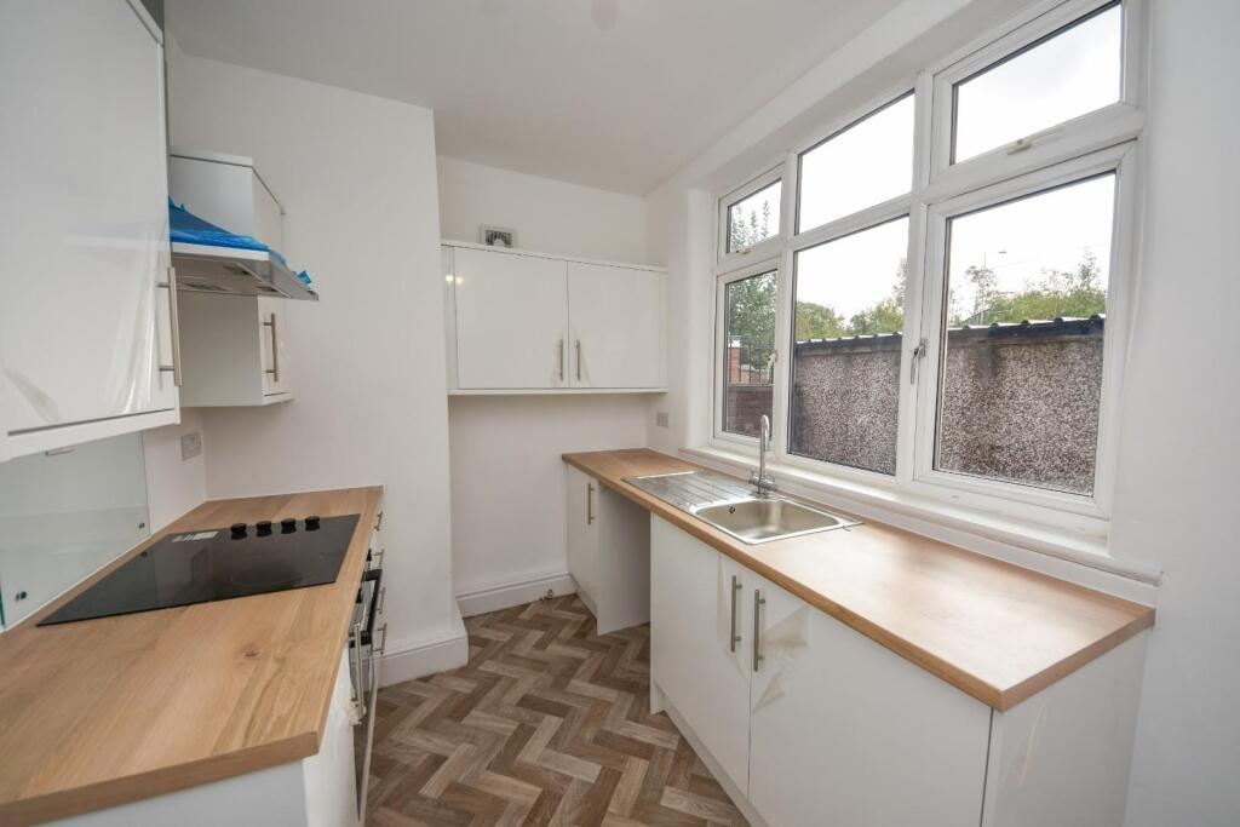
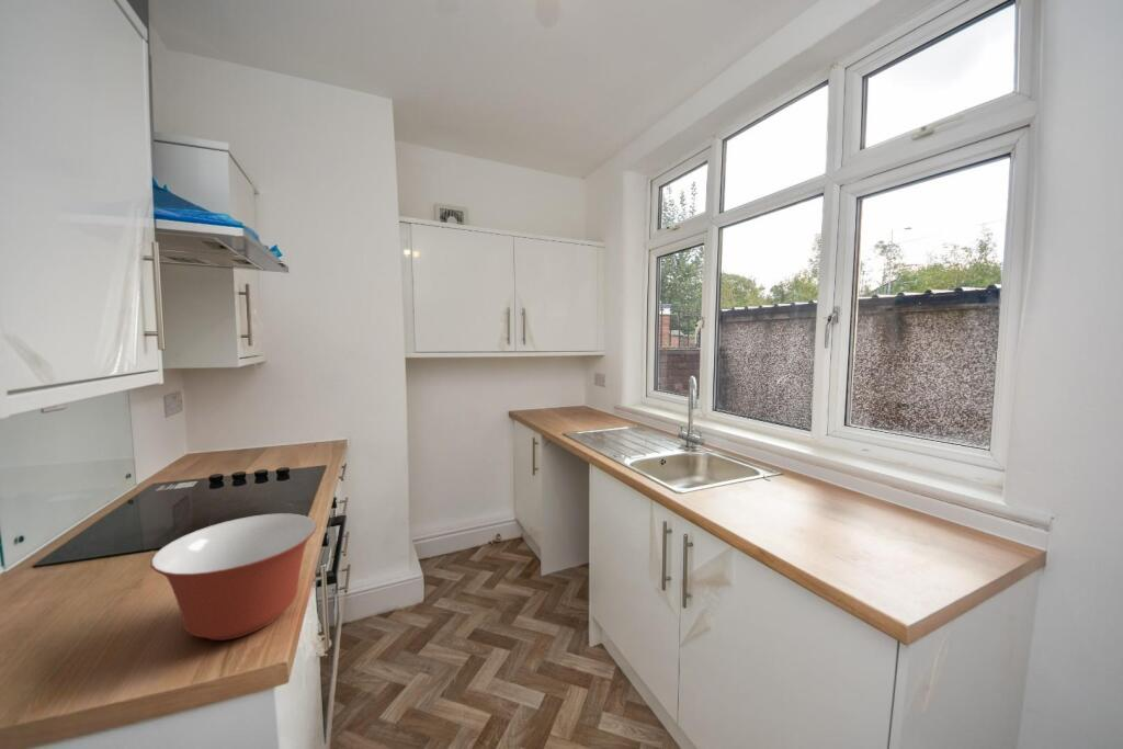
+ mixing bowl [149,512,318,642]
